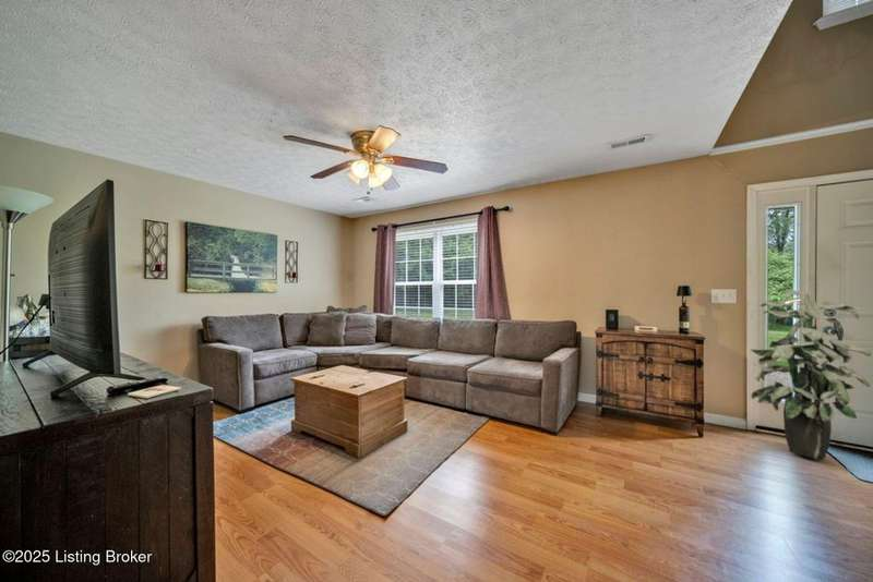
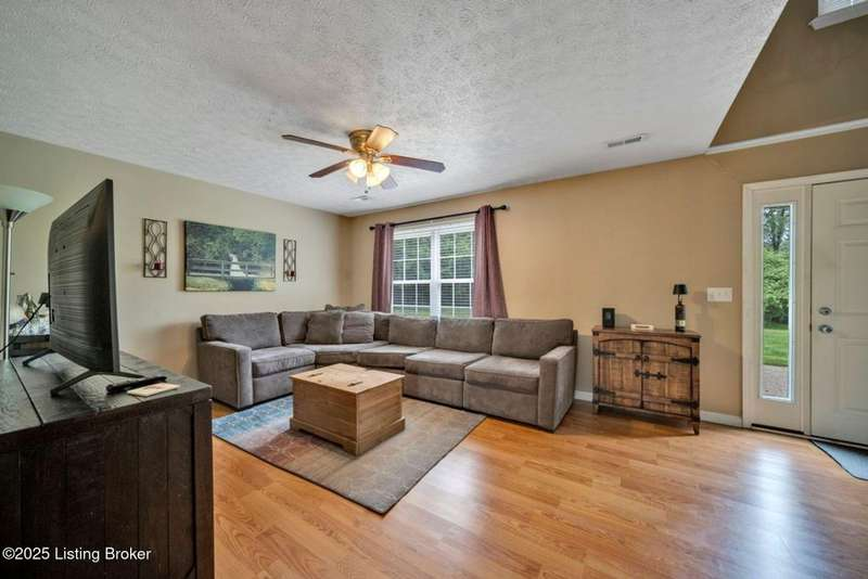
- indoor plant [749,290,873,461]
